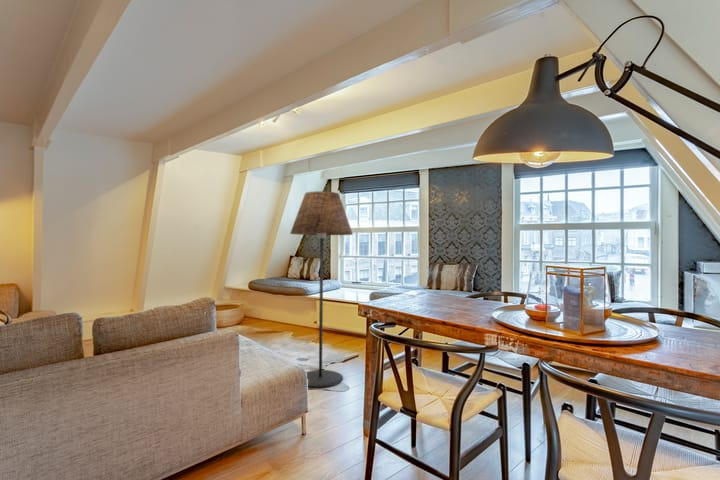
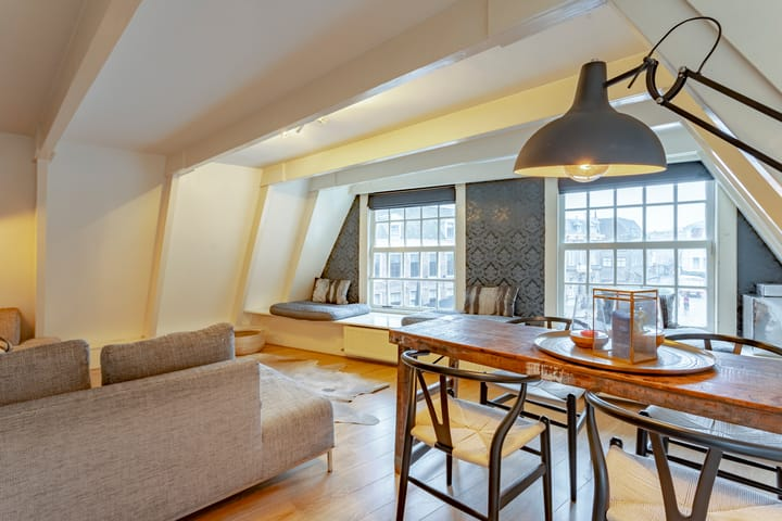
- floor lamp [289,190,354,389]
